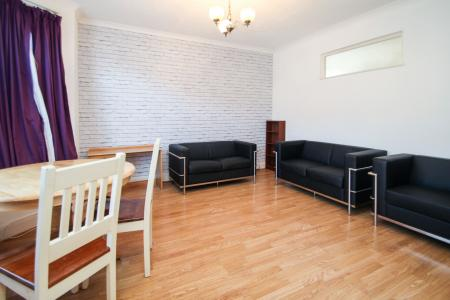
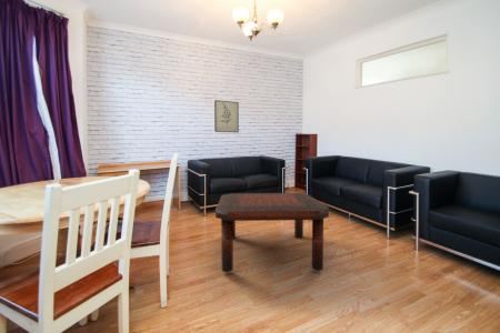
+ coffee table [214,192,330,273]
+ wall art [213,99,240,133]
